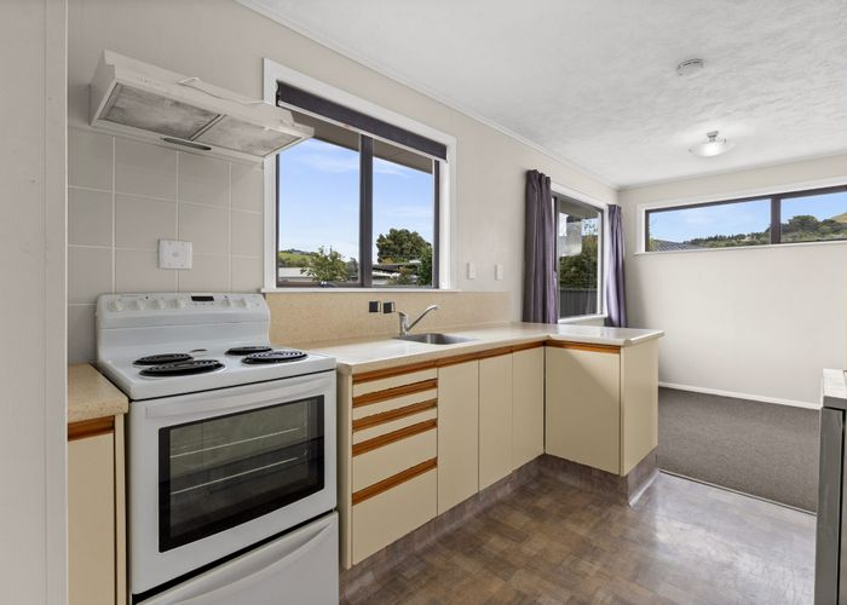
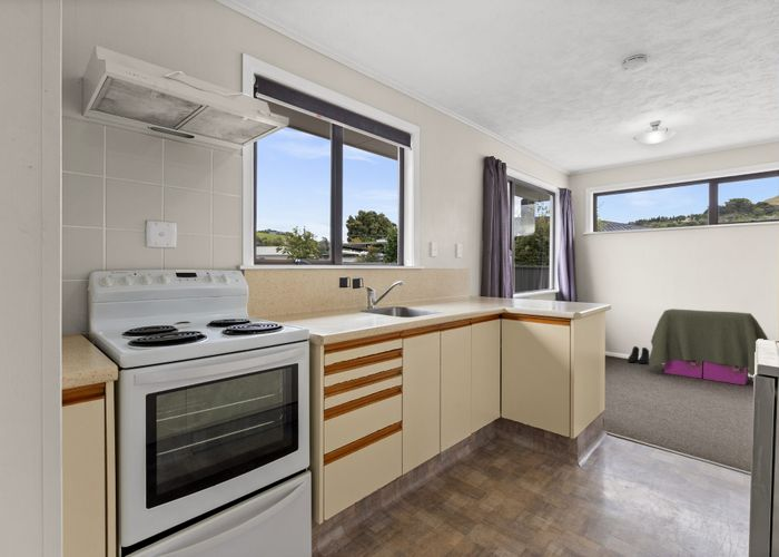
+ boots [627,345,650,365]
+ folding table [648,307,769,385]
